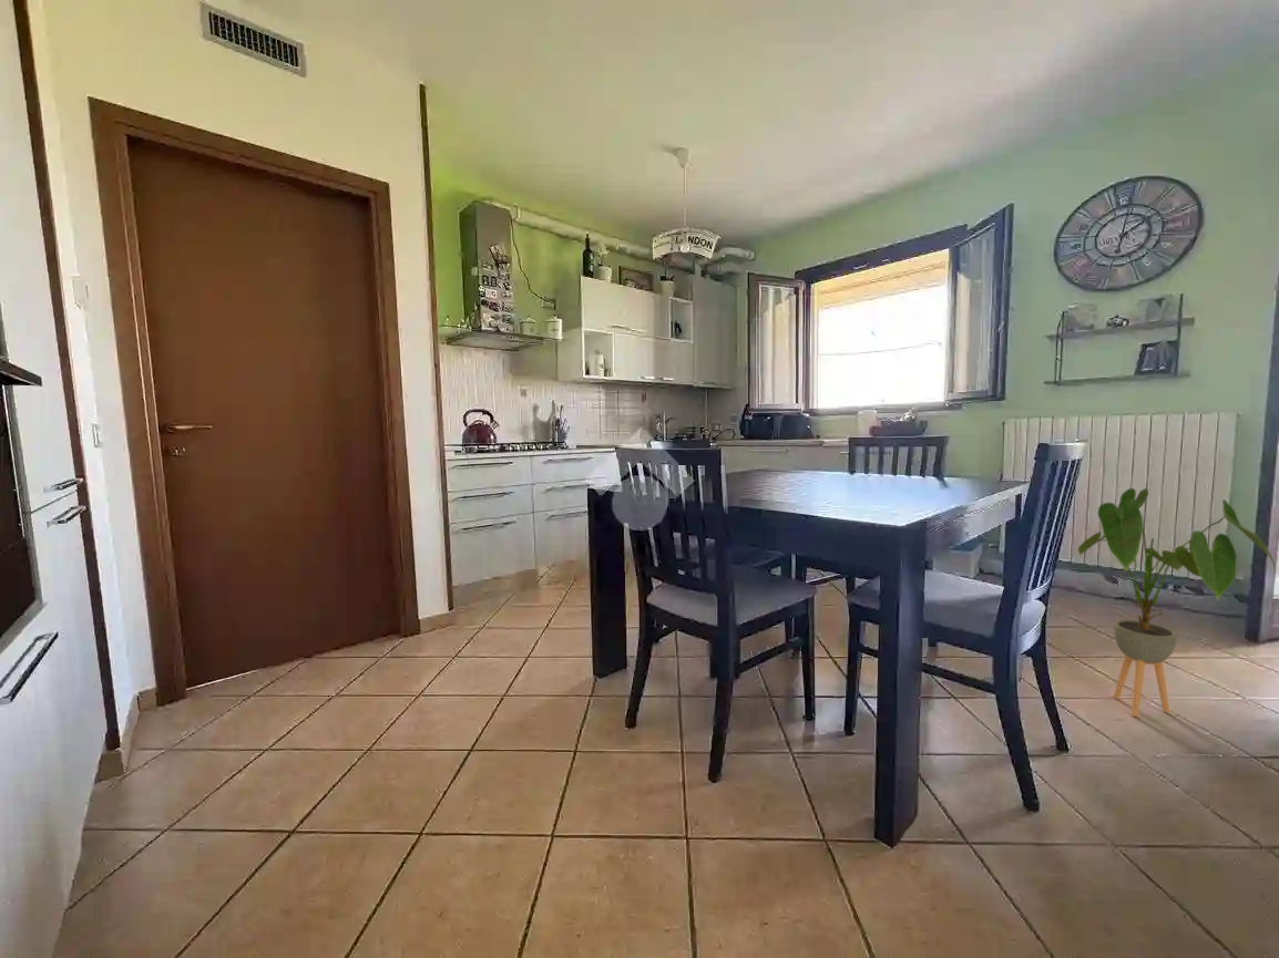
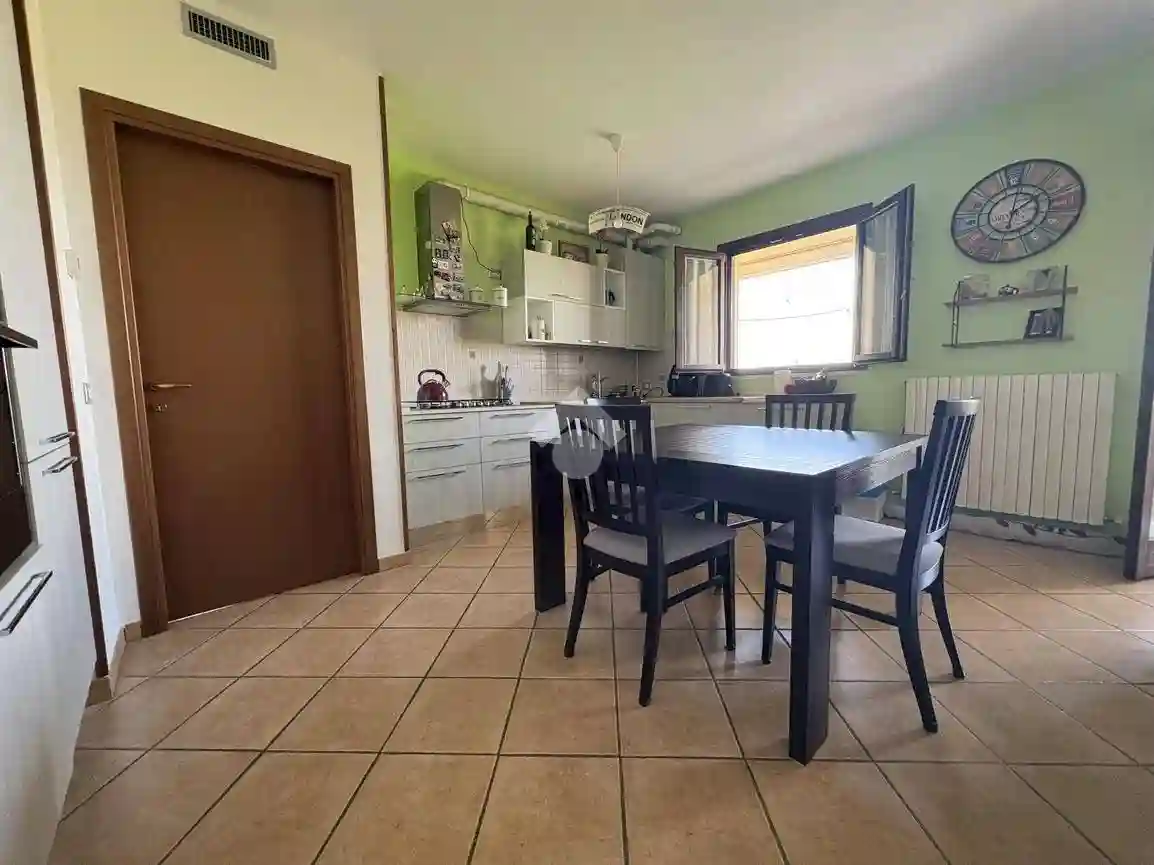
- house plant [1077,487,1277,718]
